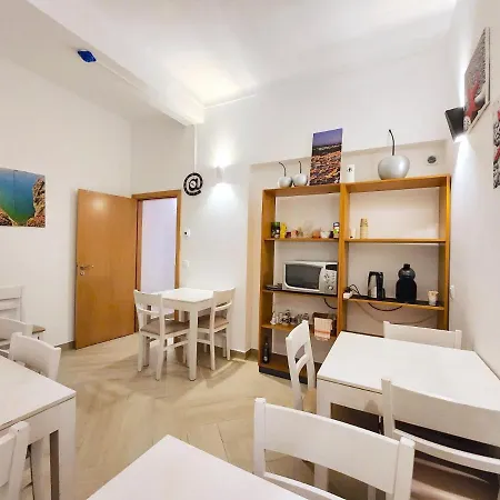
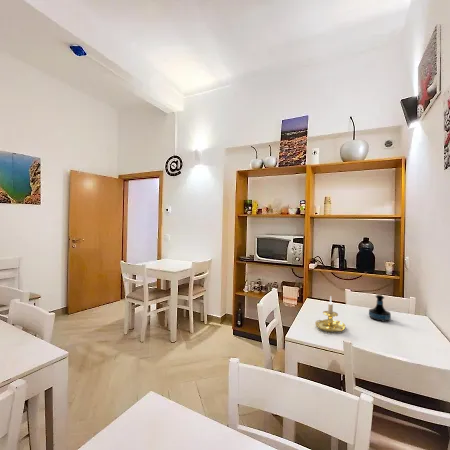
+ tequila bottle [368,294,392,322]
+ candle holder [314,295,346,333]
